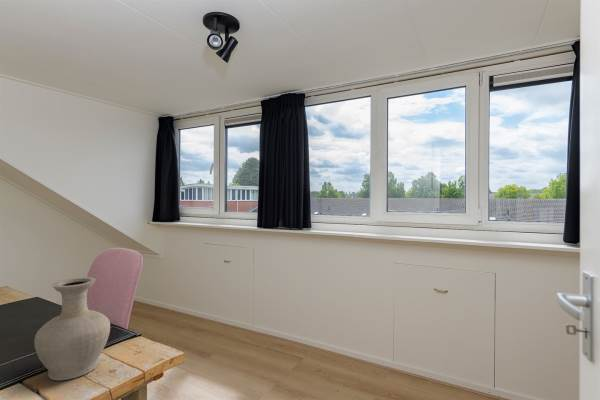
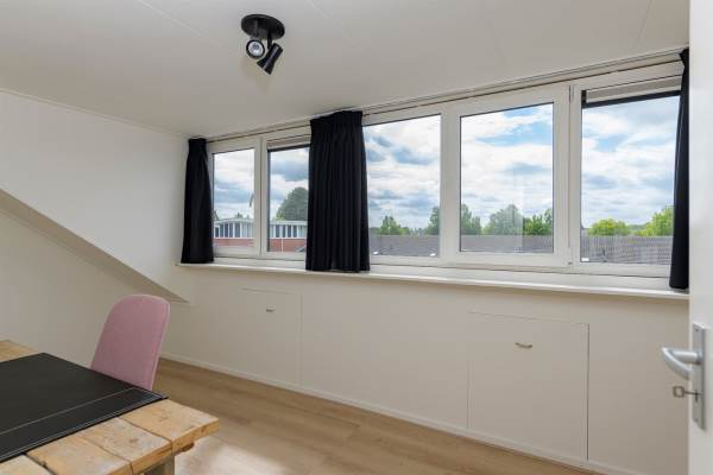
- vase [33,276,111,381]
